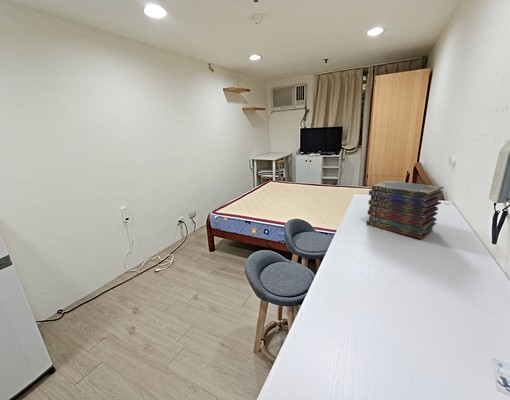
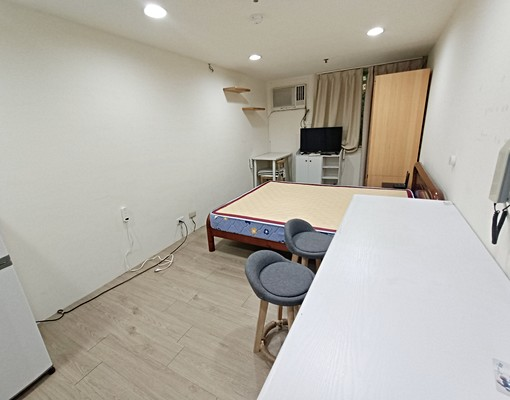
- book stack [365,180,445,239]
